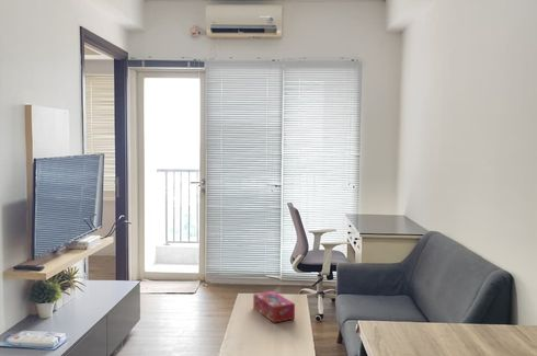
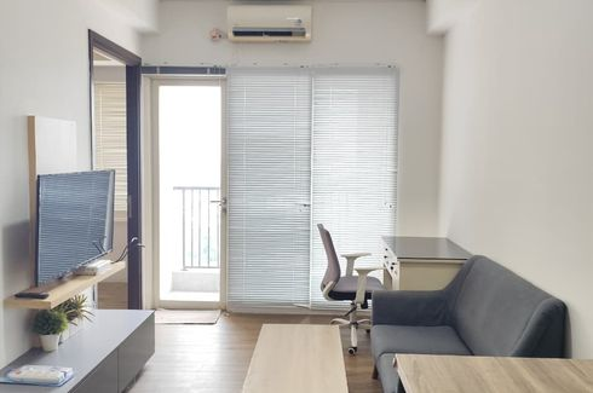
- tissue box [252,290,296,324]
